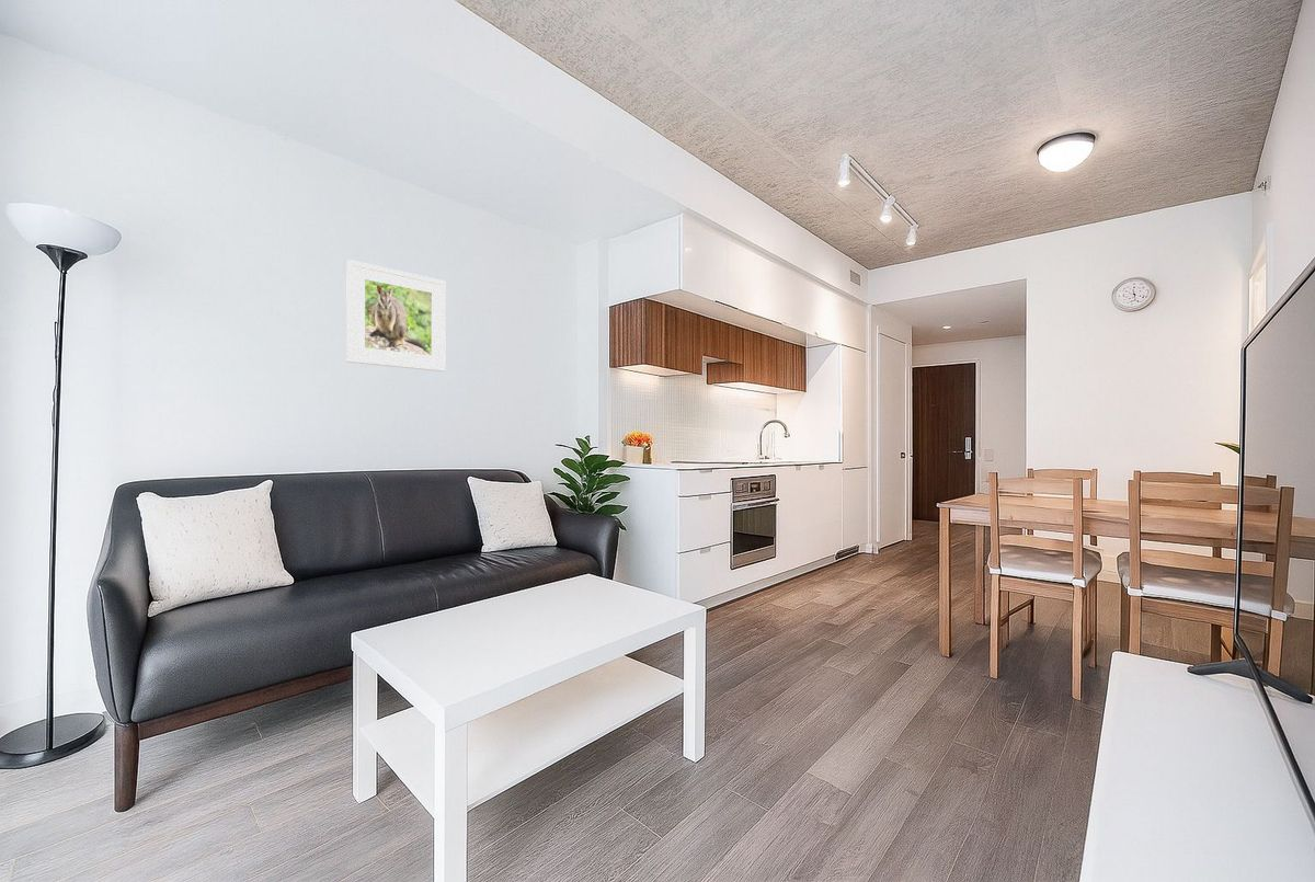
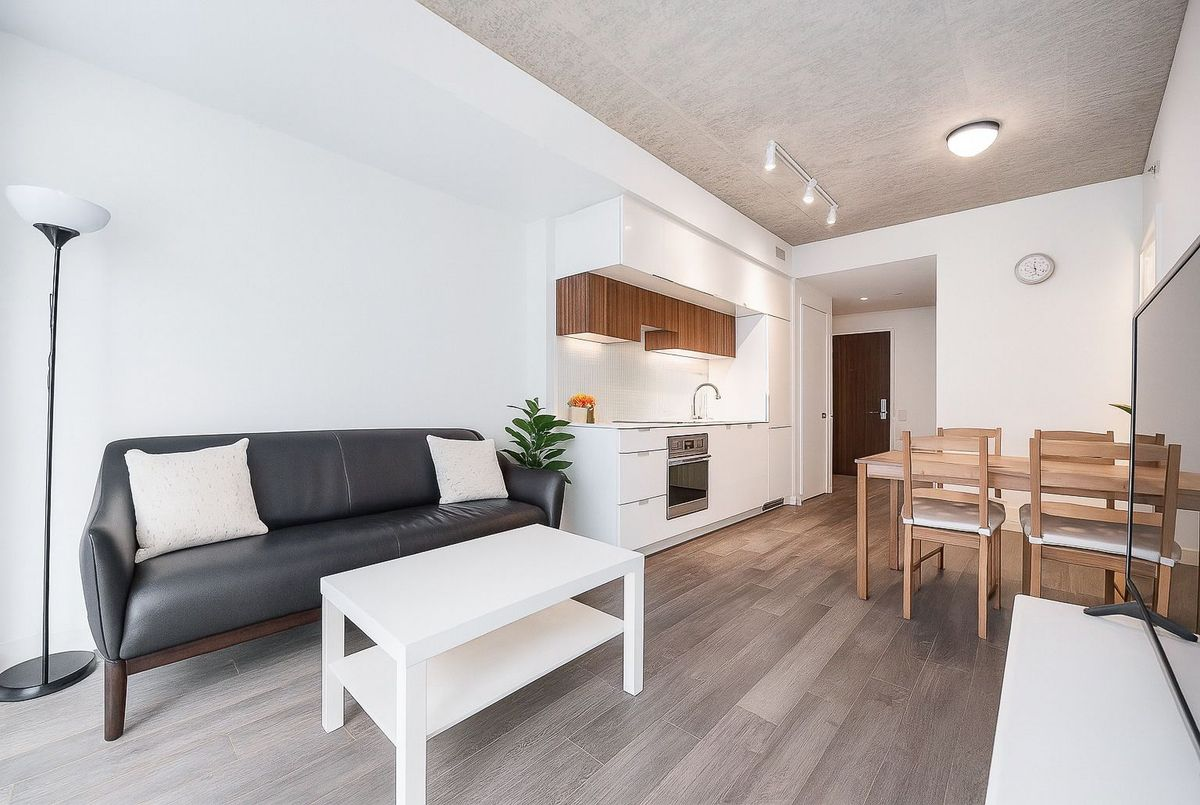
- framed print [345,259,447,373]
